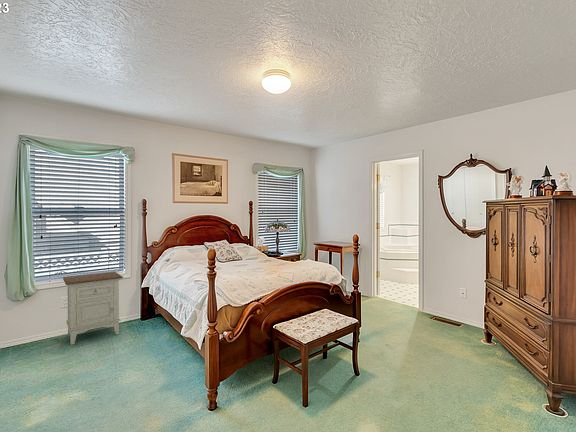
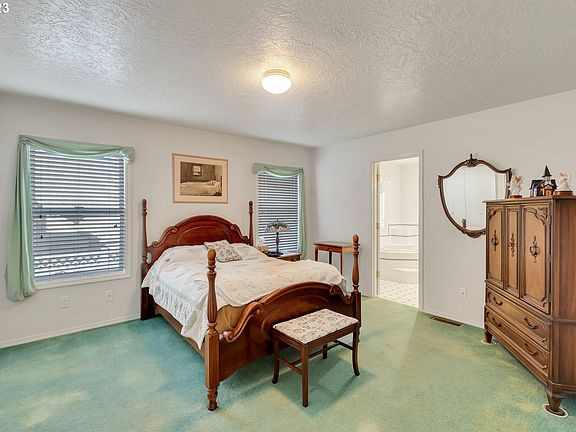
- nightstand [62,271,124,346]
